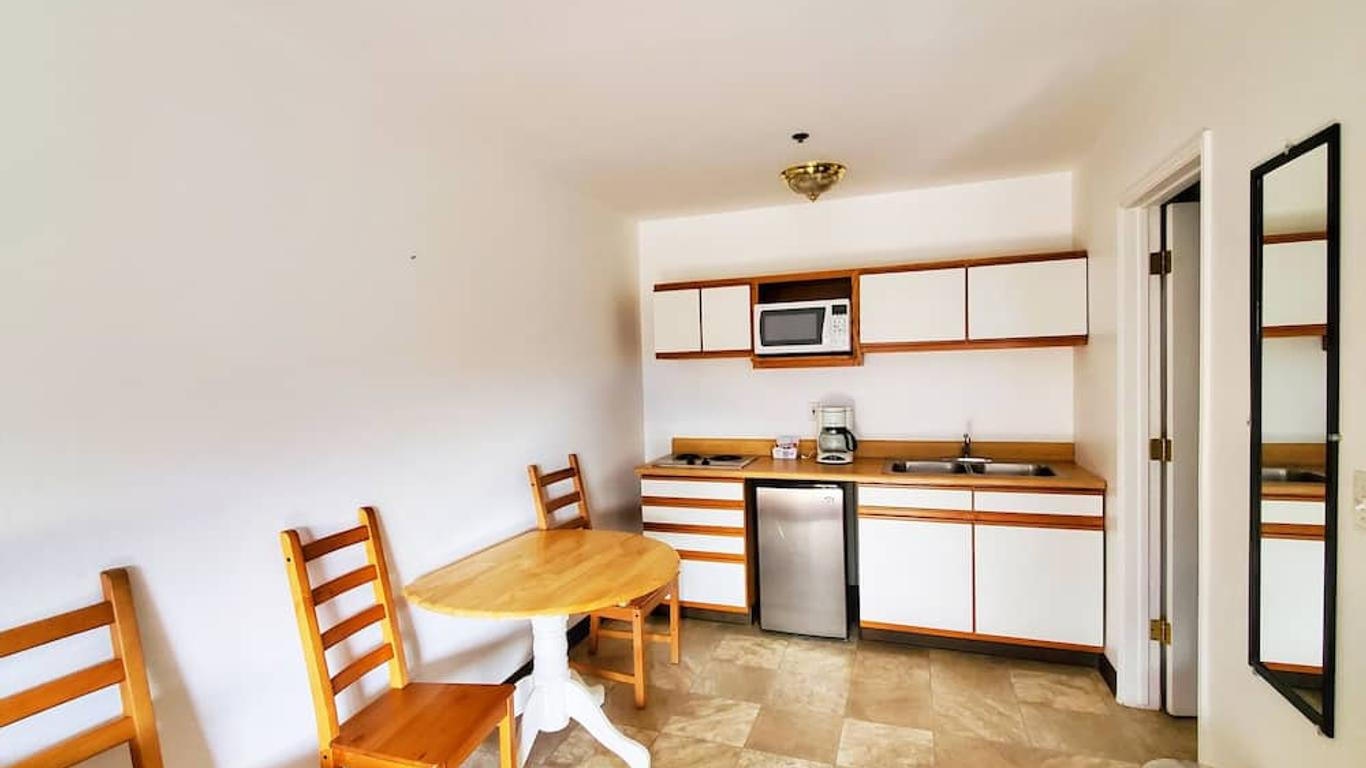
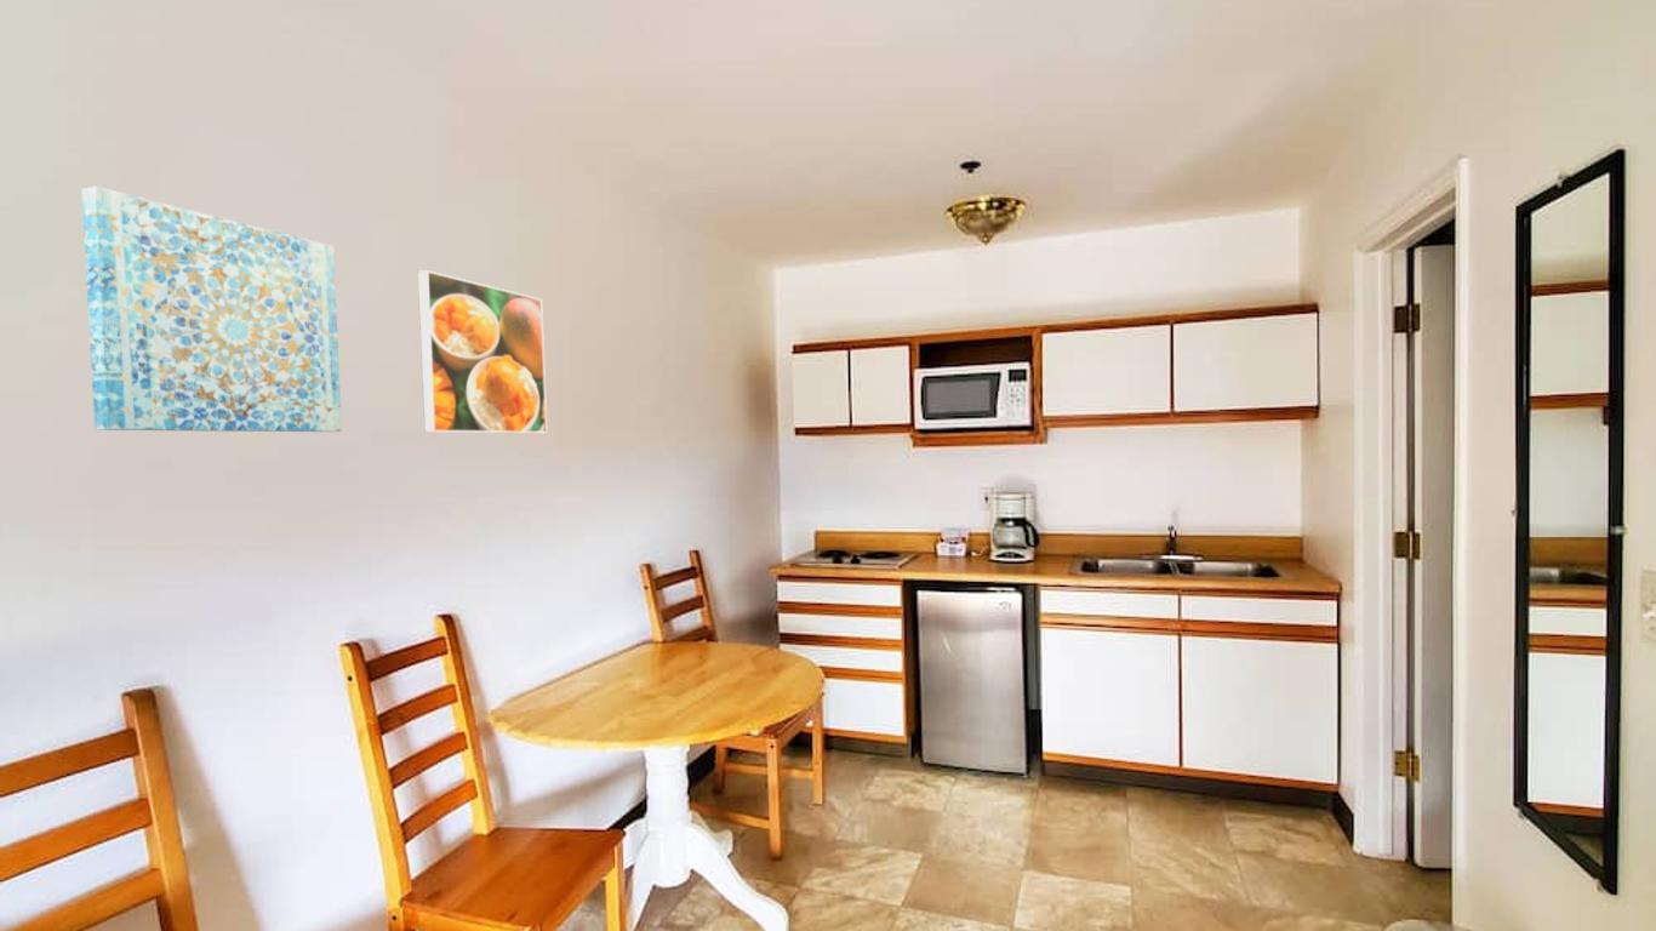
+ wall art [80,185,343,433]
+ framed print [417,269,548,434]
